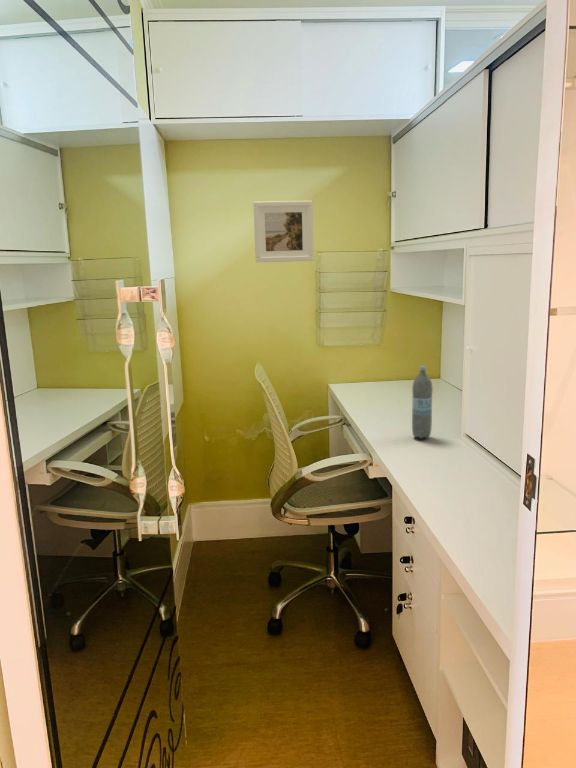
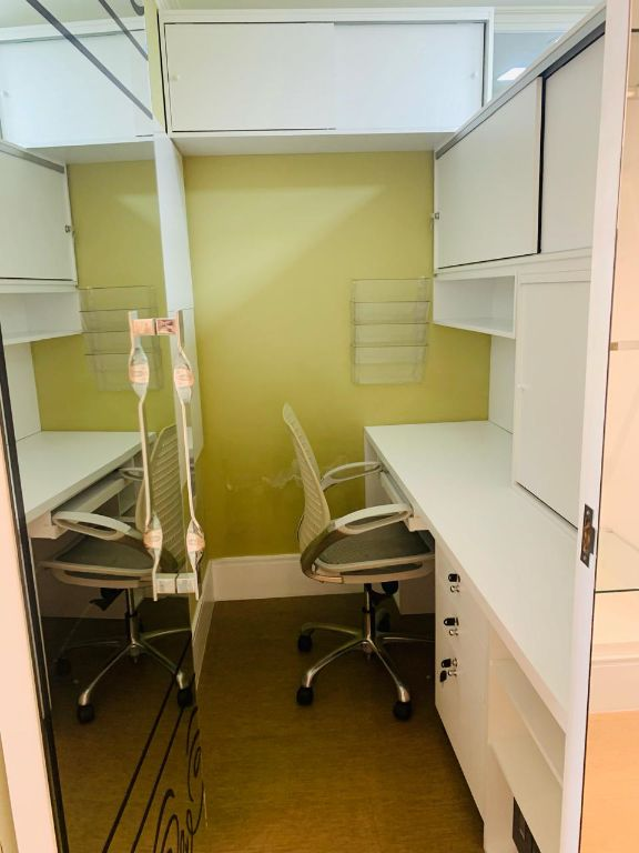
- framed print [252,200,315,263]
- water bottle [411,365,434,439]
